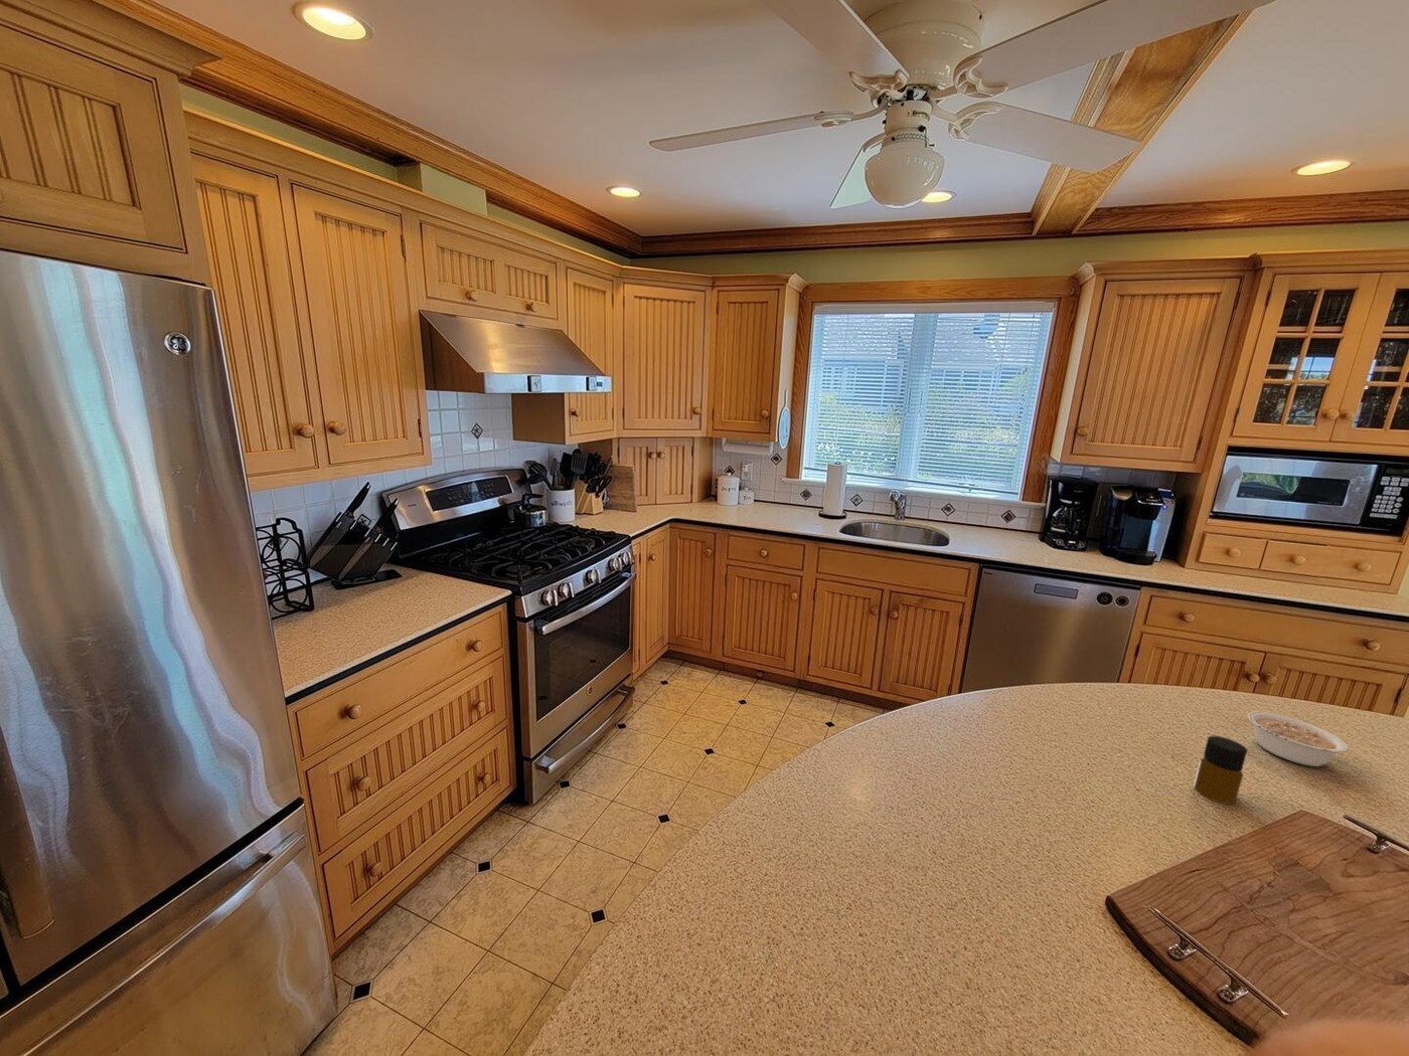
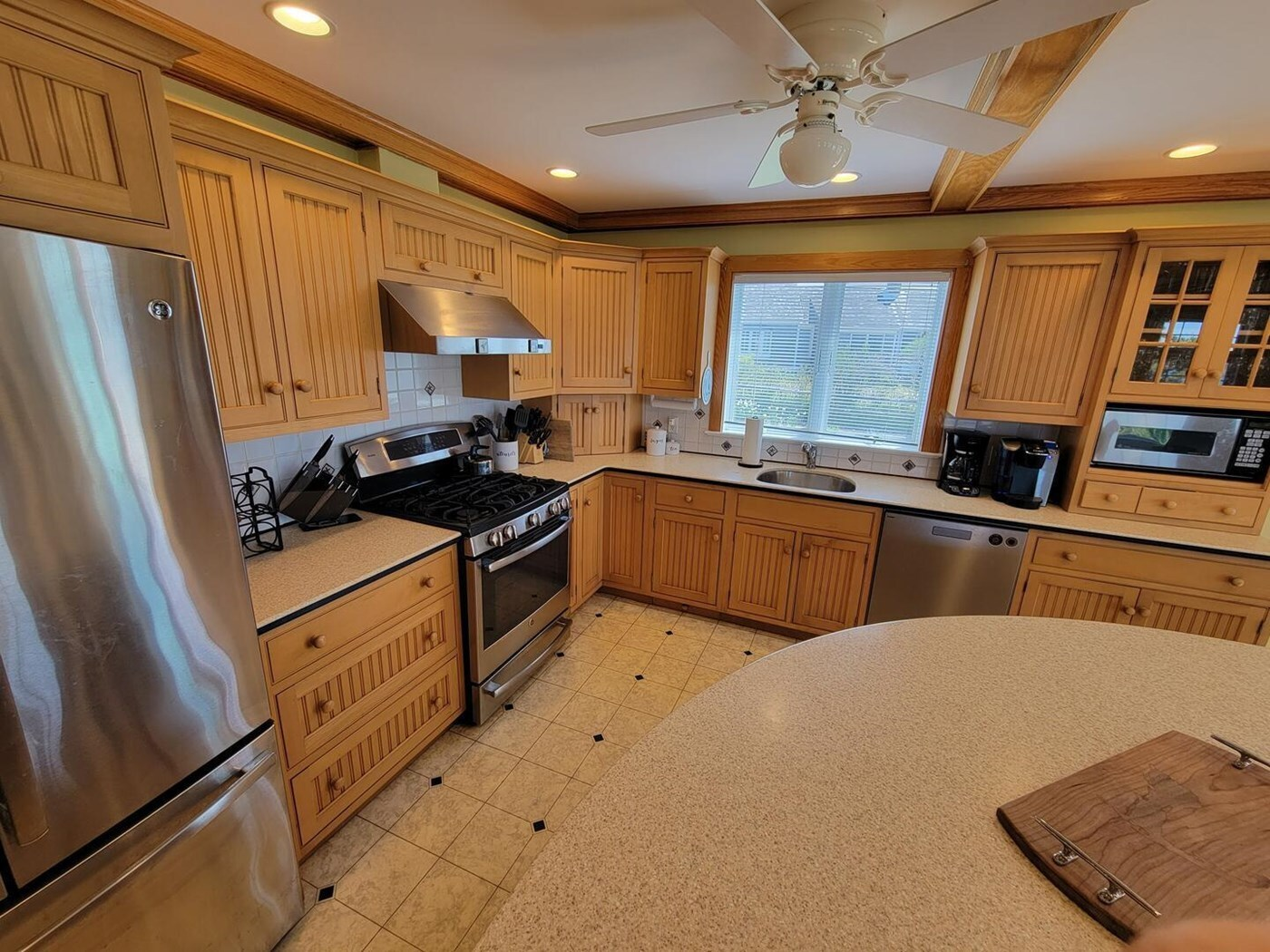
- bottle [1193,735,1248,805]
- legume [1247,711,1349,768]
